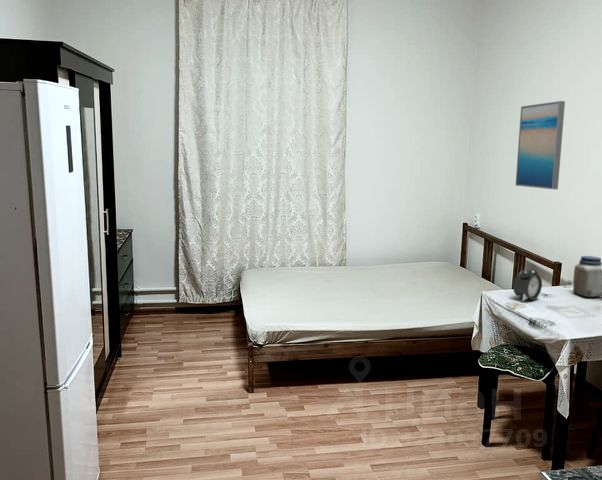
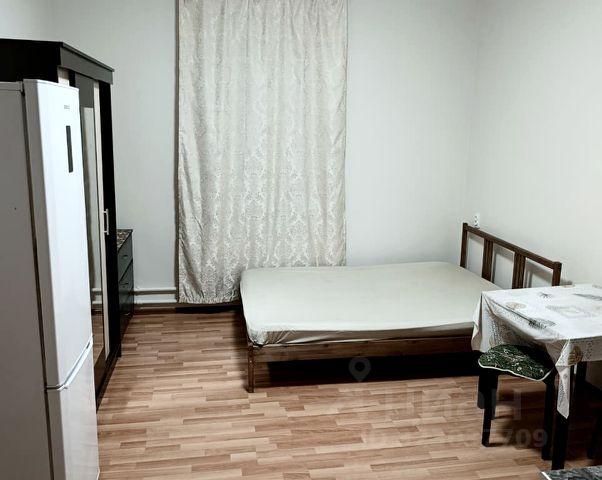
- wall art [514,100,566,190]
- jar [572,255,602,298]
- alarm clock [512,268,543,302]
